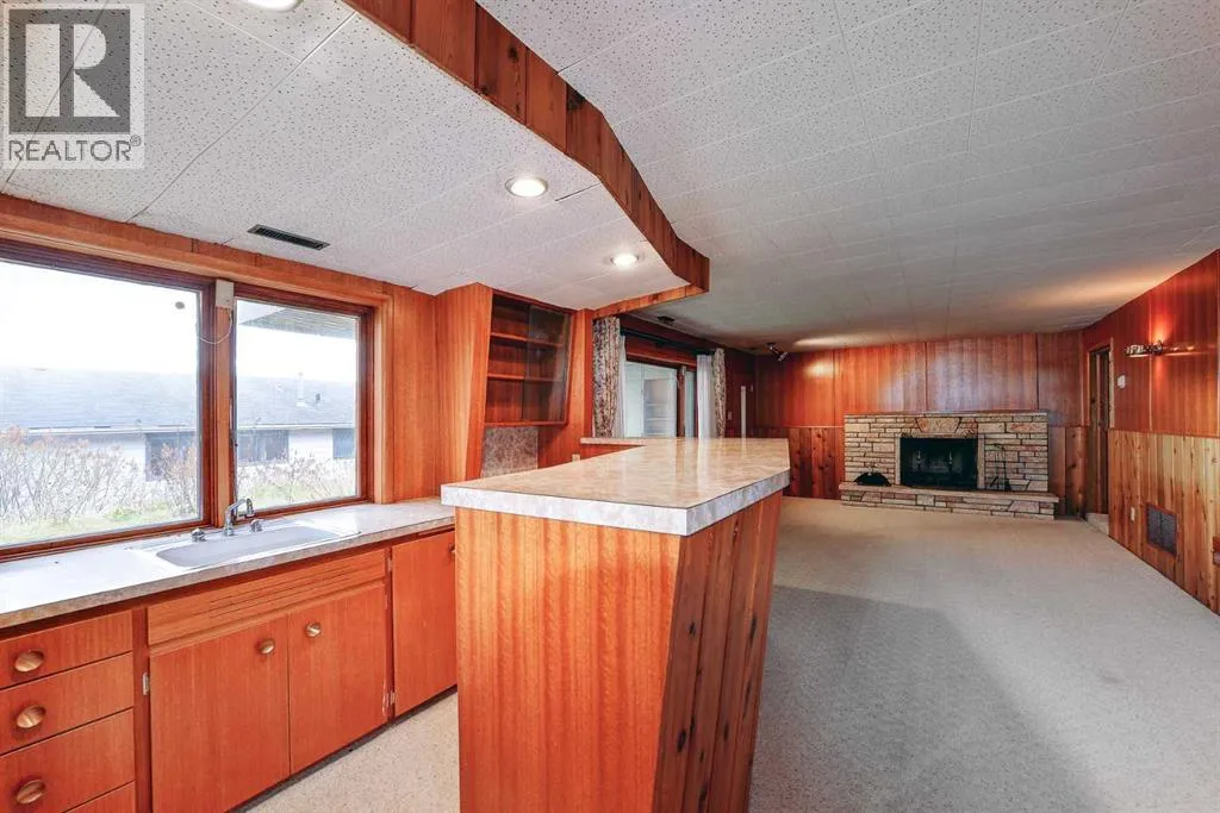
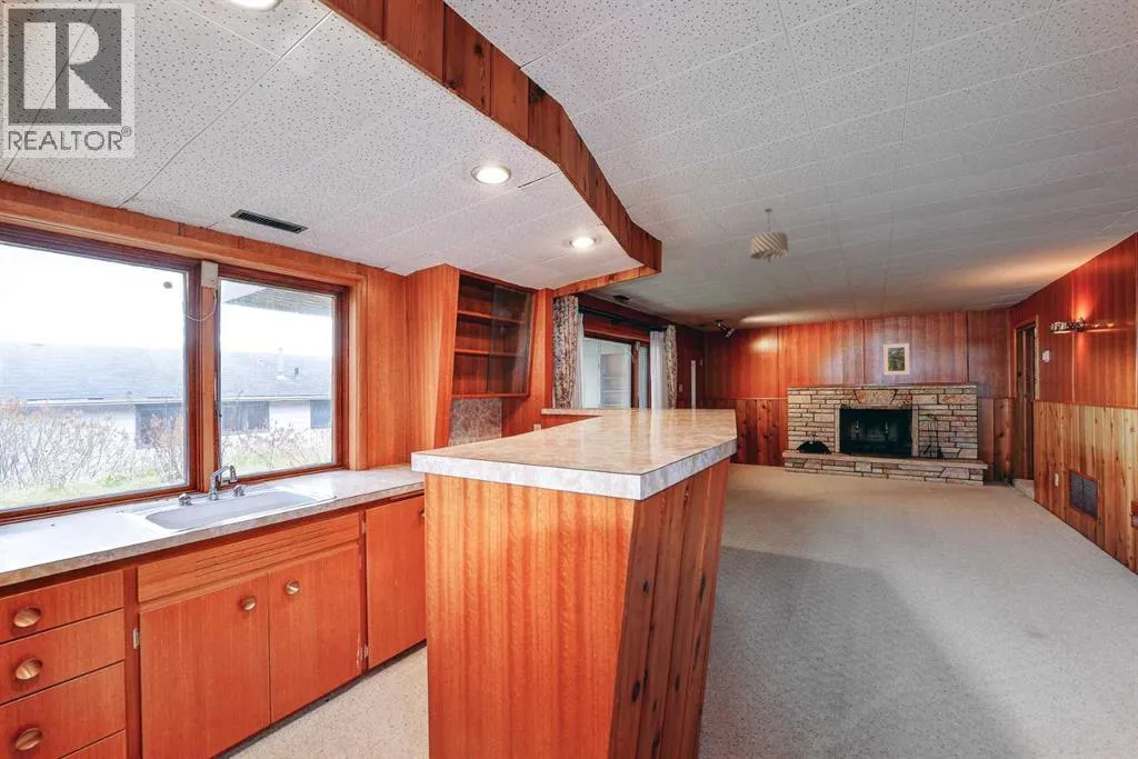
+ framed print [882,342,911,376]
+ pendant light [749,208,790,263]
